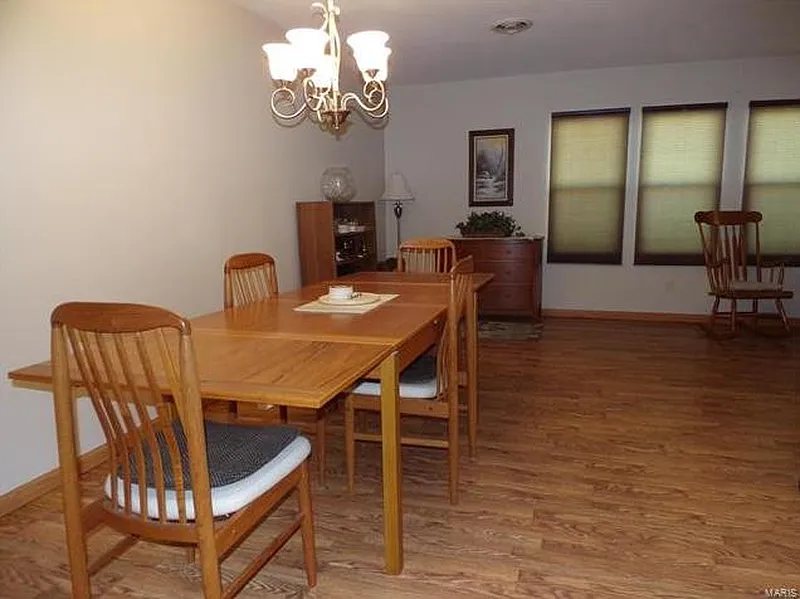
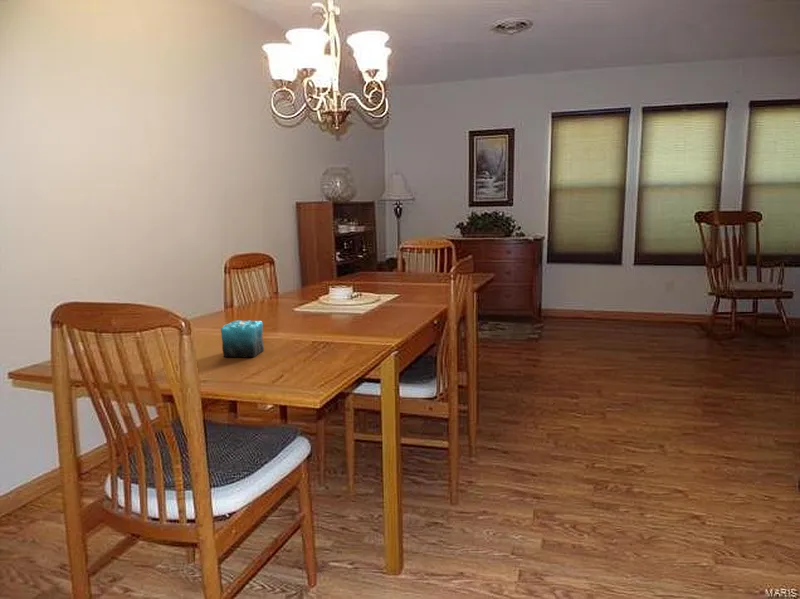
+ candle [220,317,265,358]
